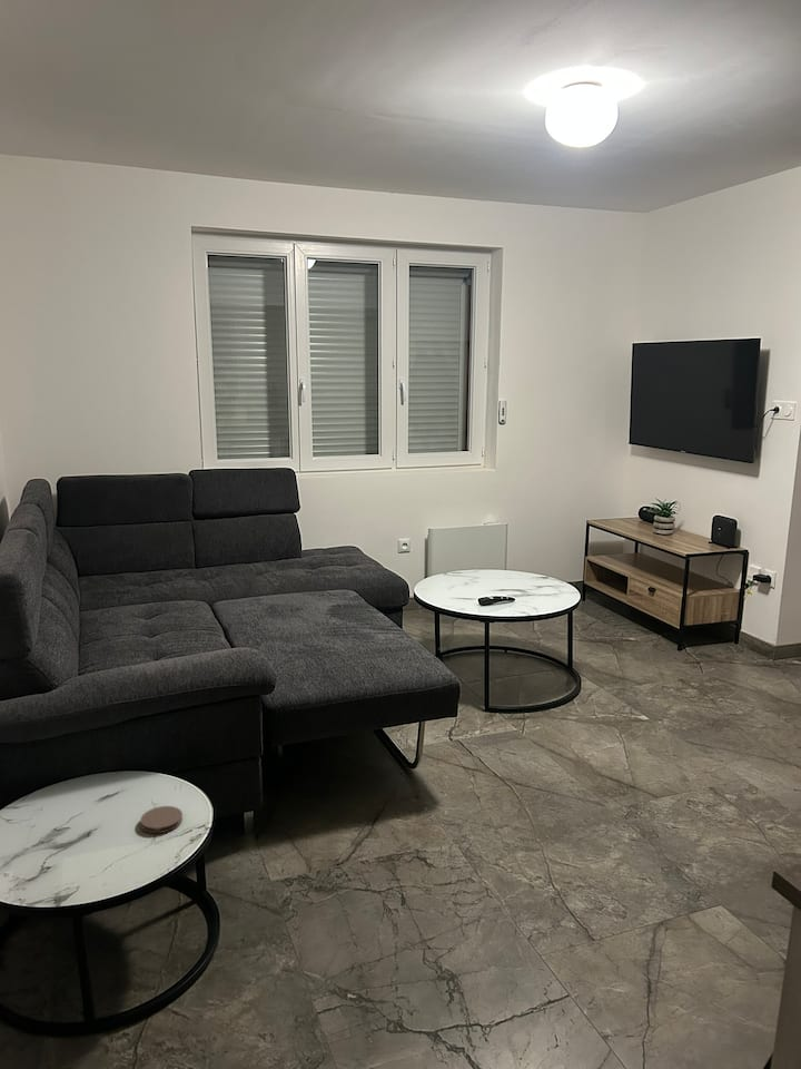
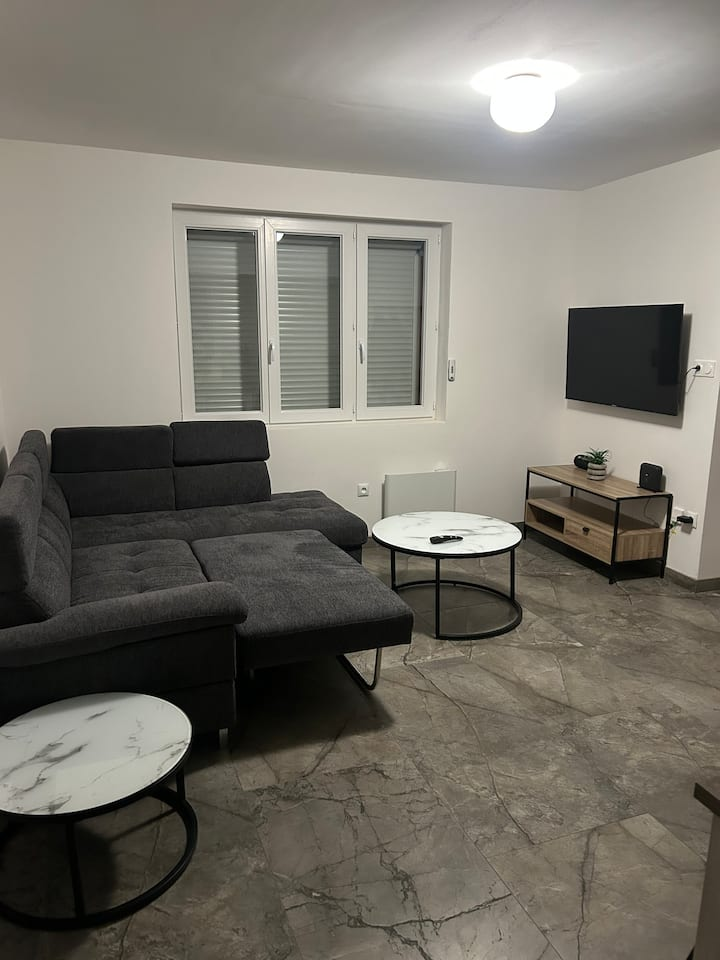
- coaster [139,805,184,834]
